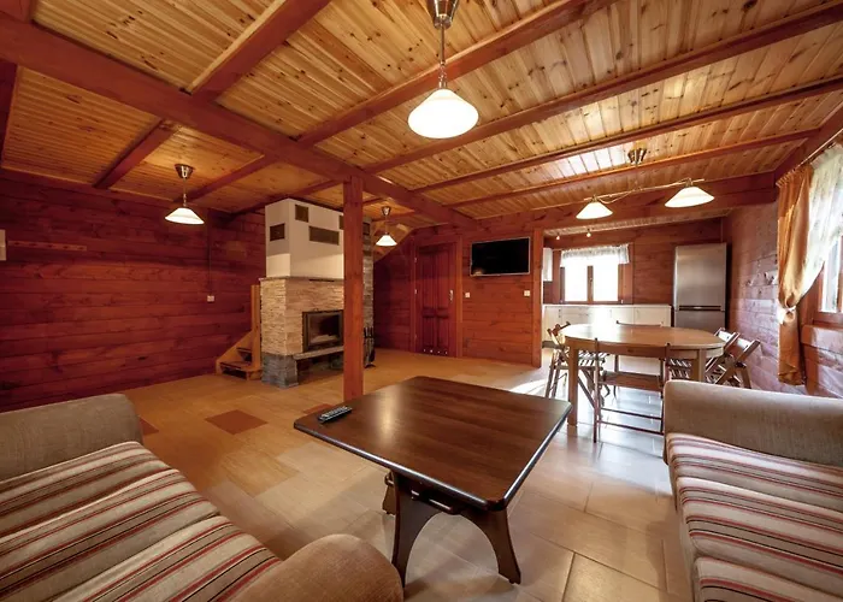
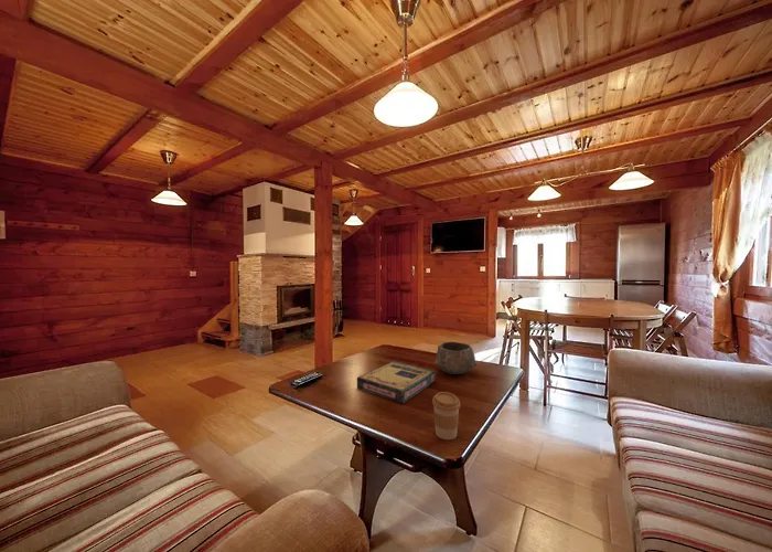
+ video game box [356,360,437,404]
+ coffee cup [431,391,461,440]
+ bowl [433,341,478,375]
